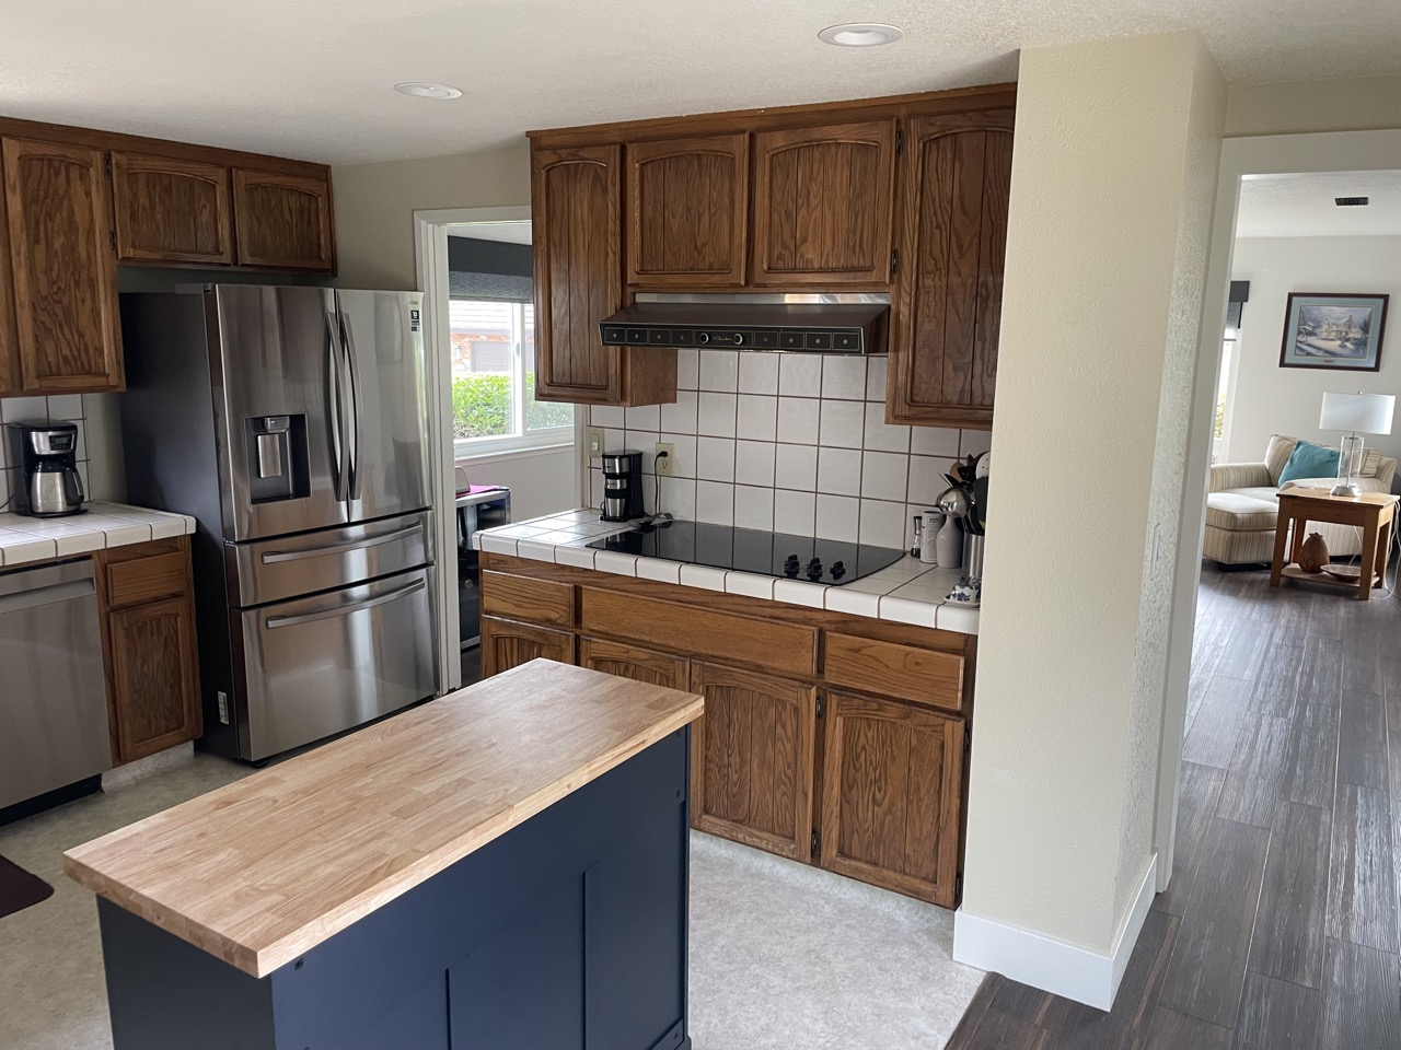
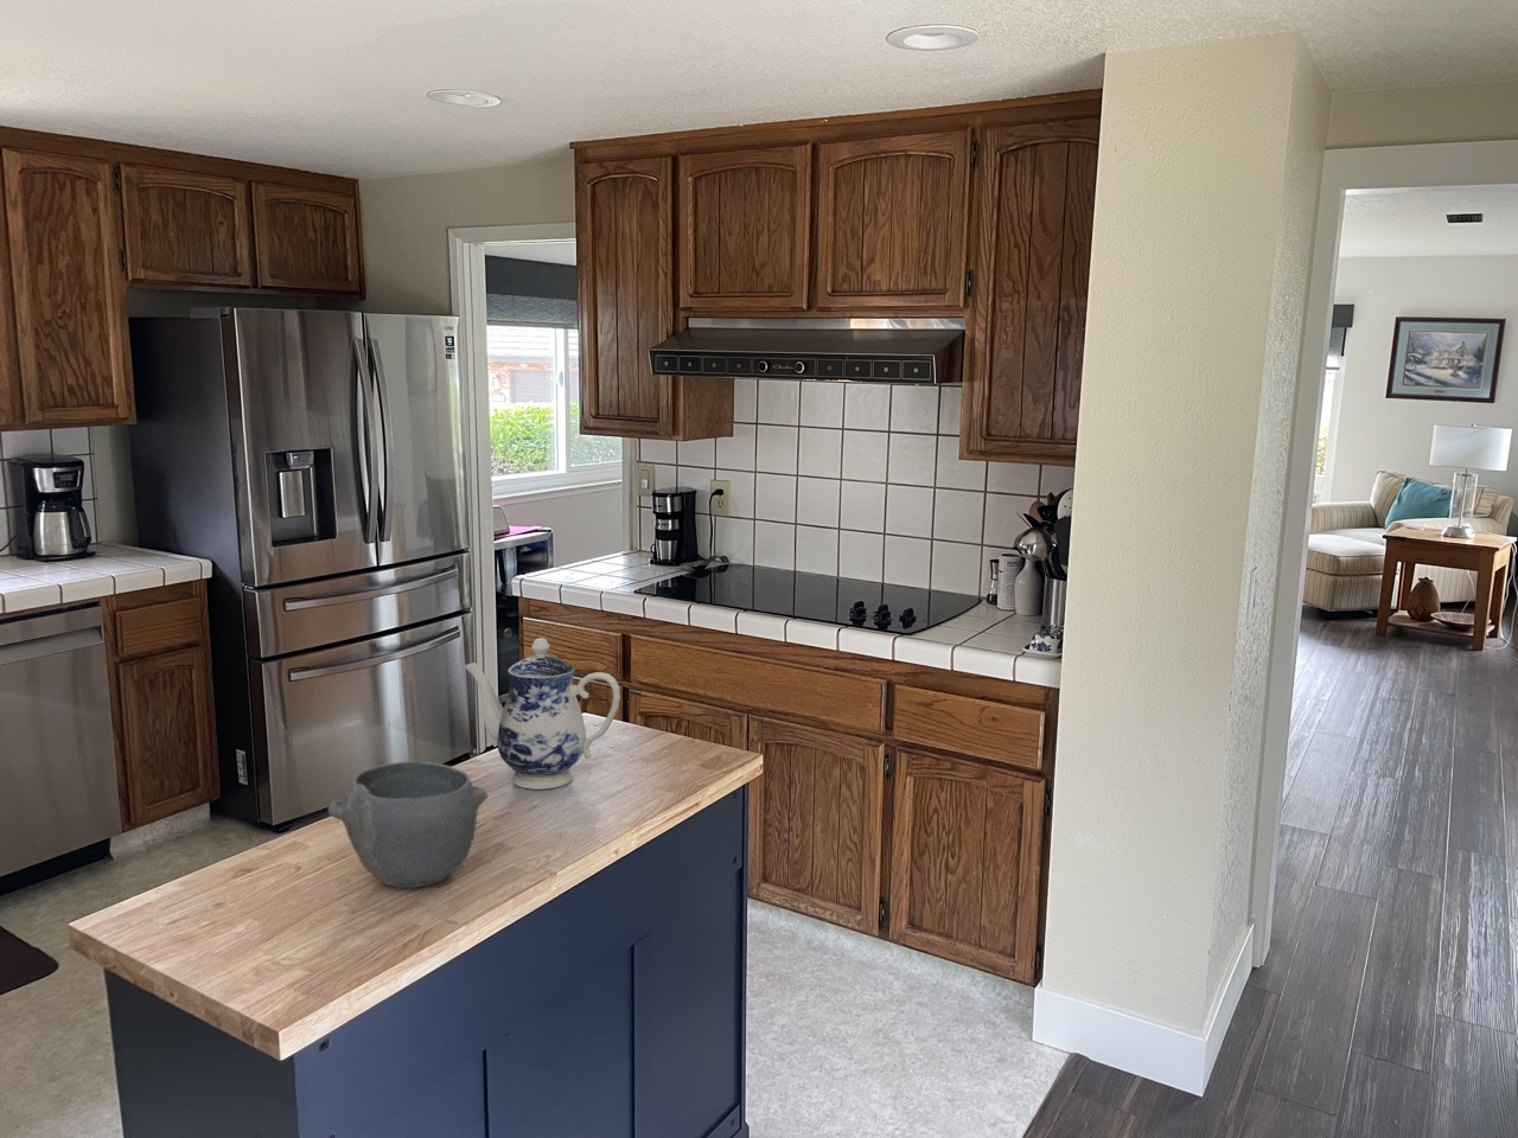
+ teapot [463,637,622,790]
+ bowl [328,760,489,889]
